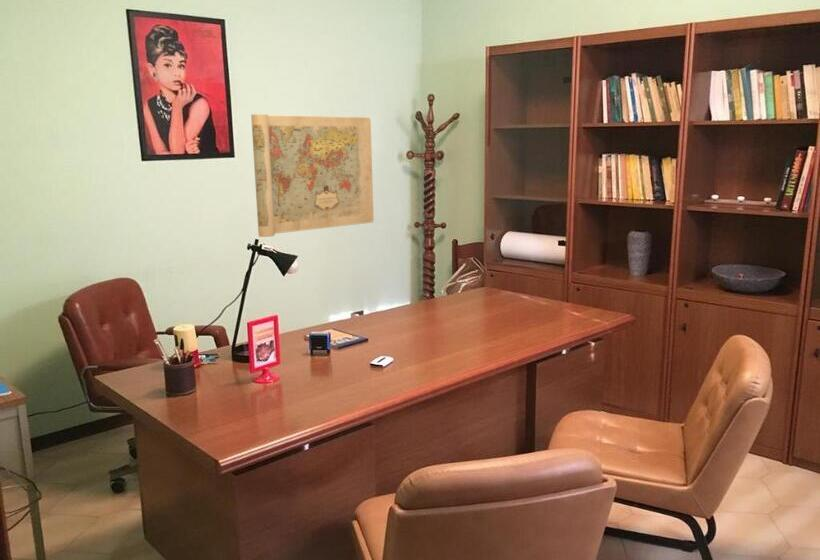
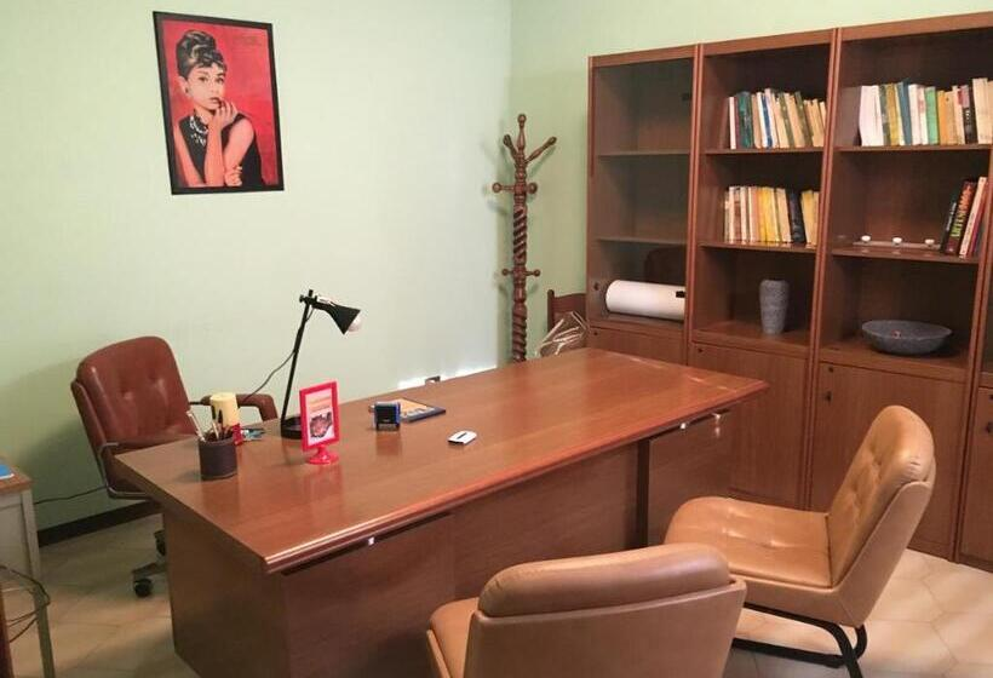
- map [250,113,375,238]
